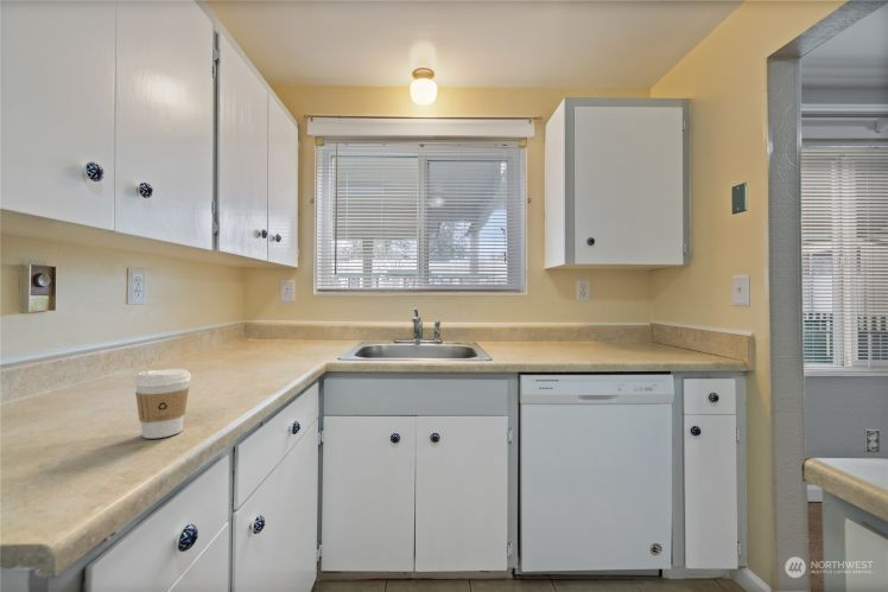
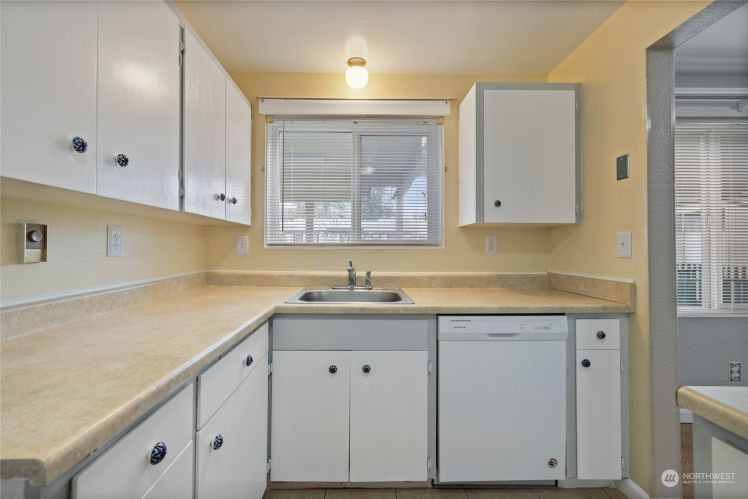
- coffee cup [133,368,192,439]
